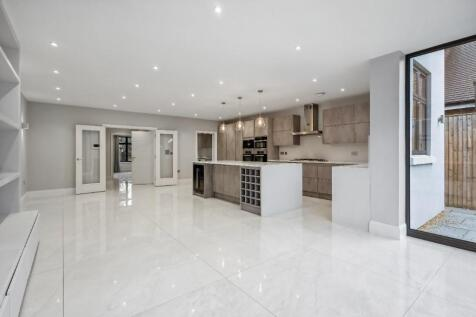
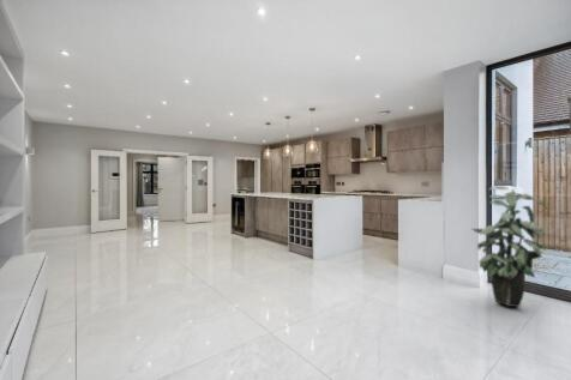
+ indoor plant [470,185,548,308]
